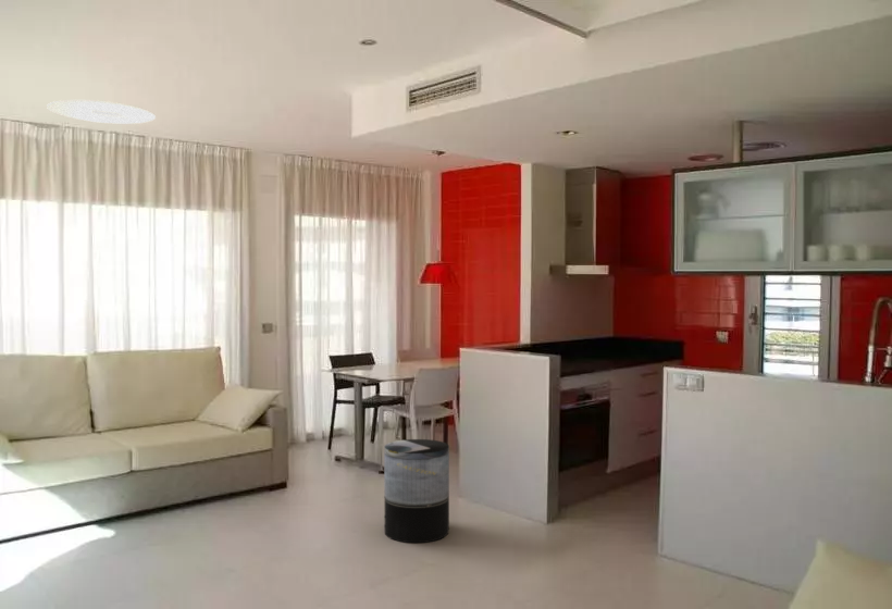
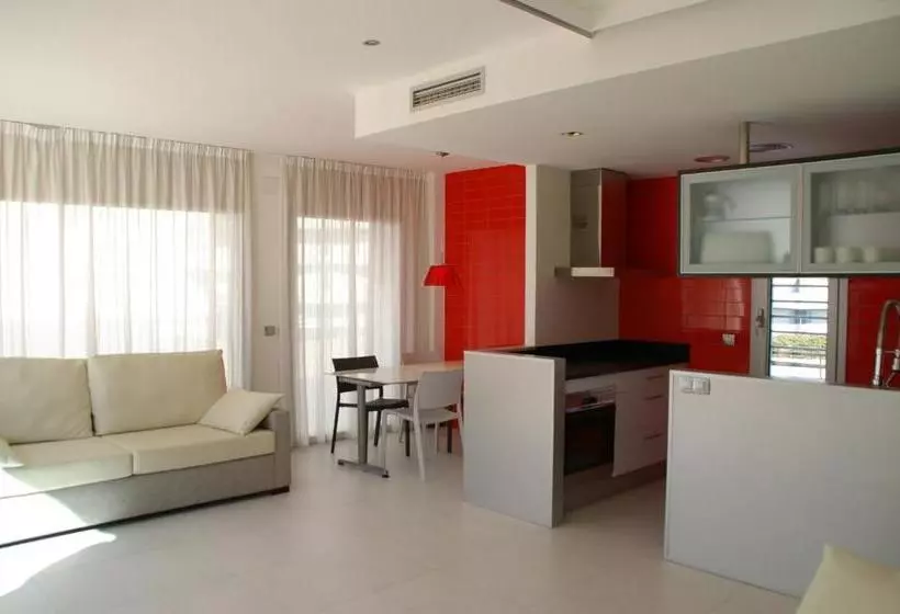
- trash can [383,438,450,544]
- ceiling light [46,99,157,125]
